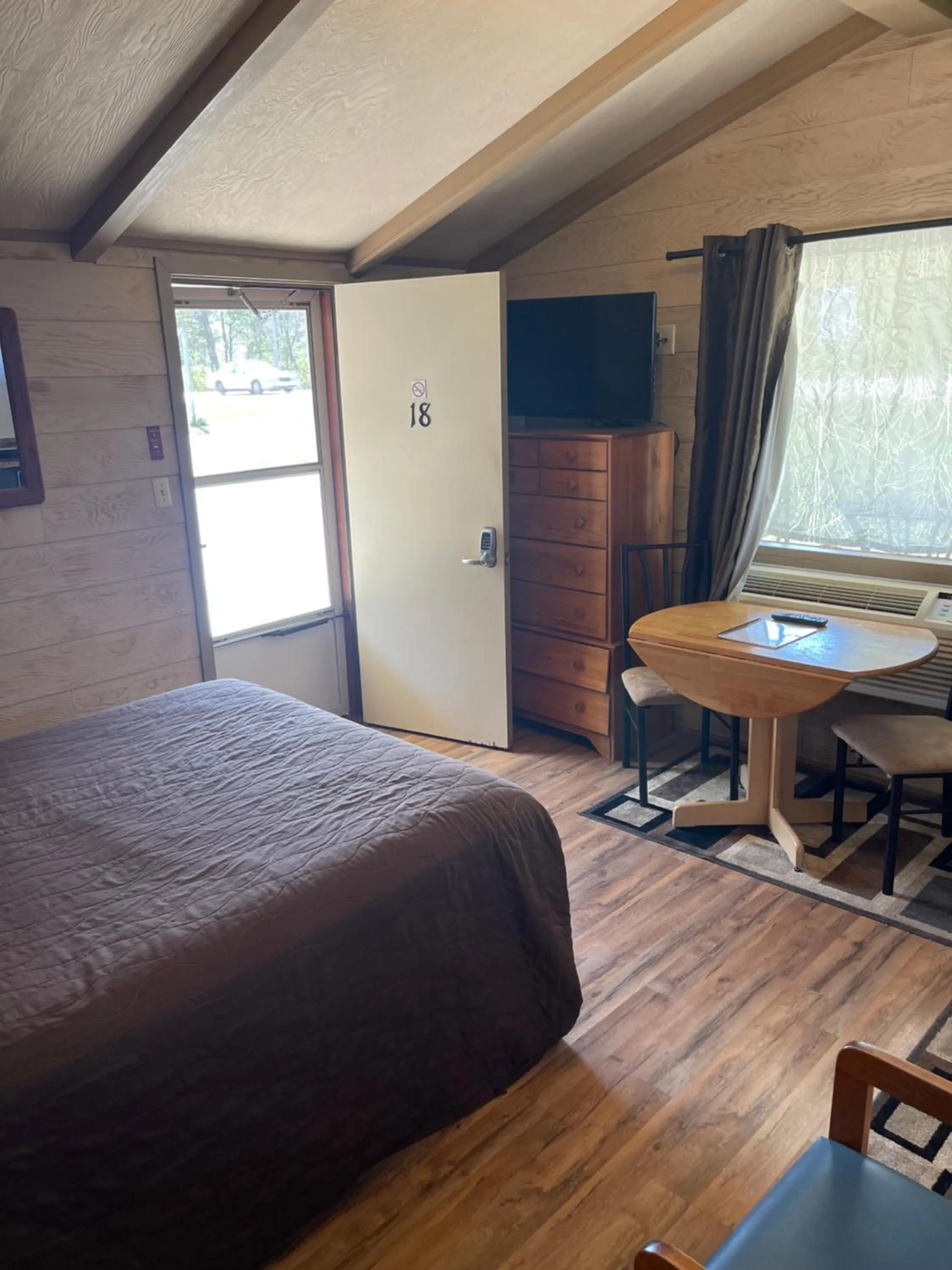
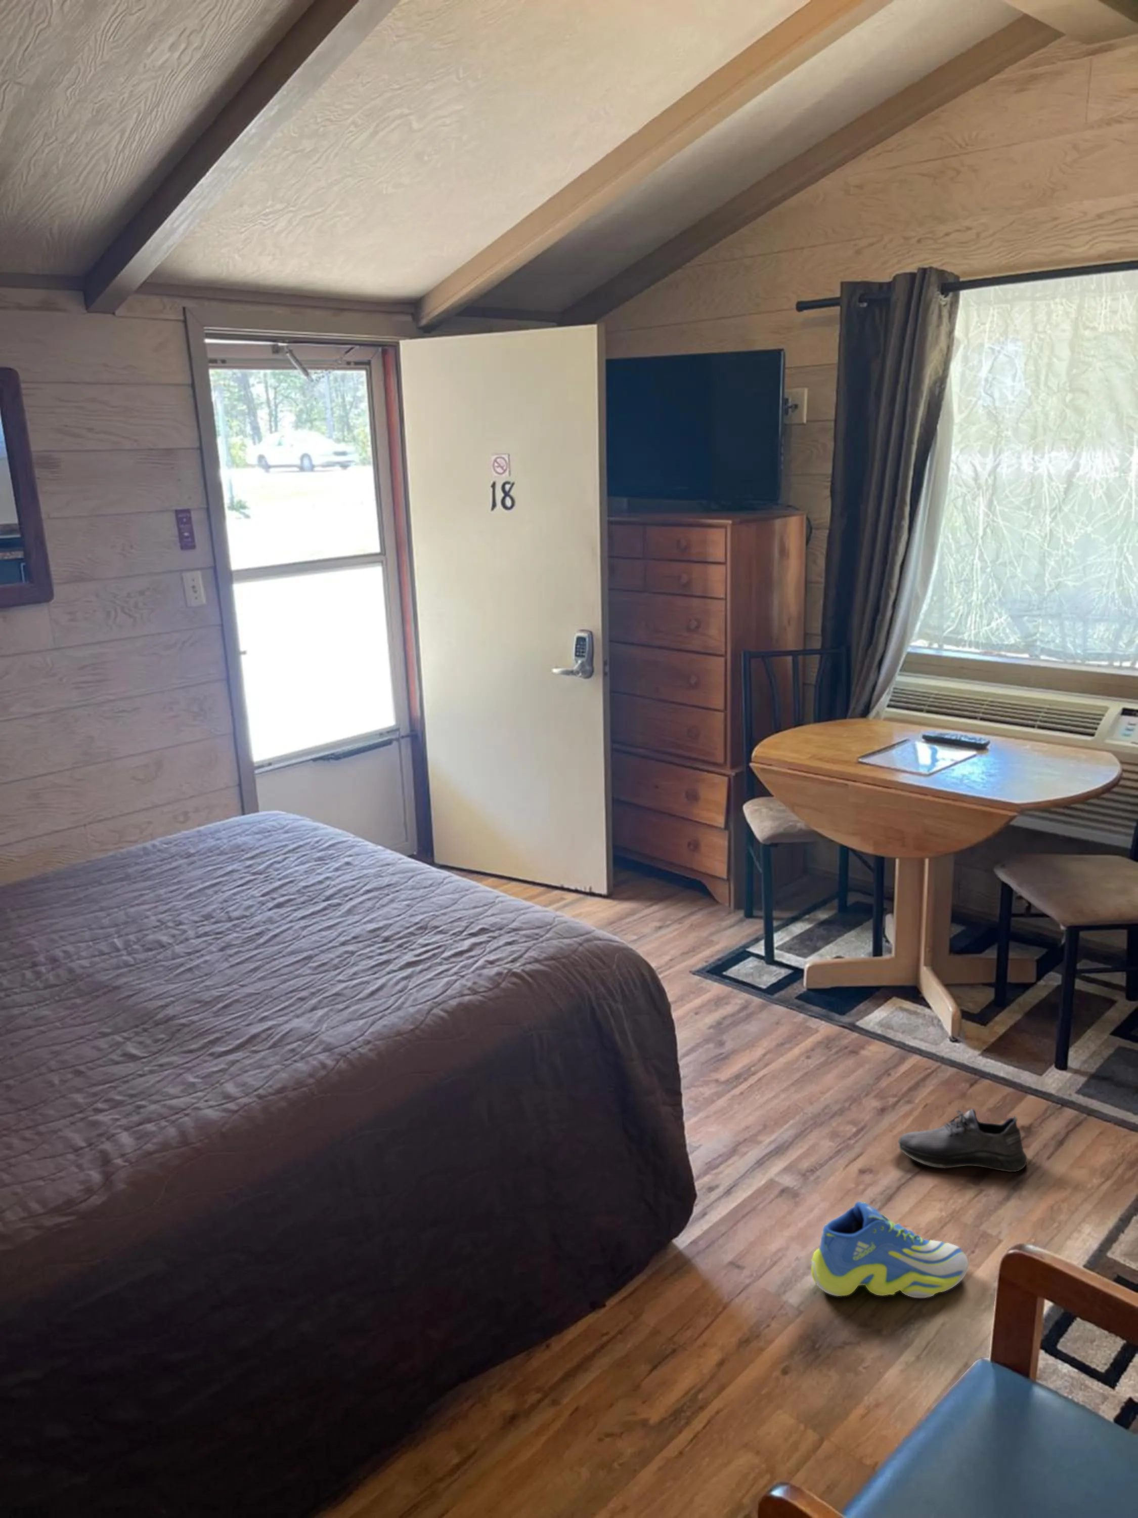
+ shoe [898,1108,1028,1173]
+ sneaker [810,1201,969,1298]
